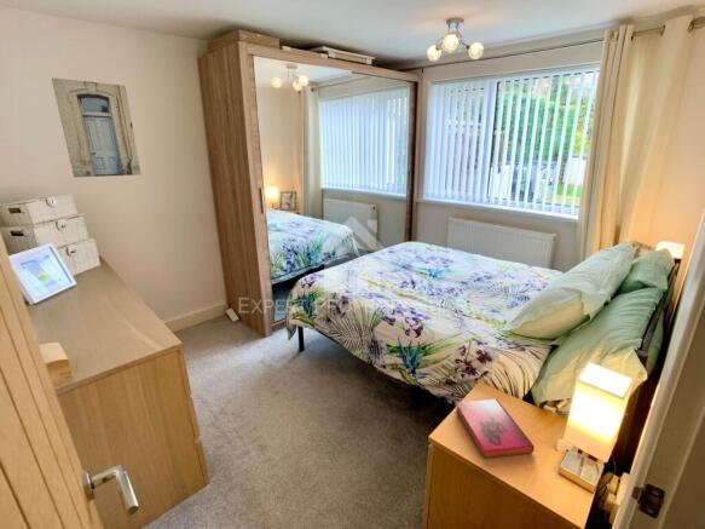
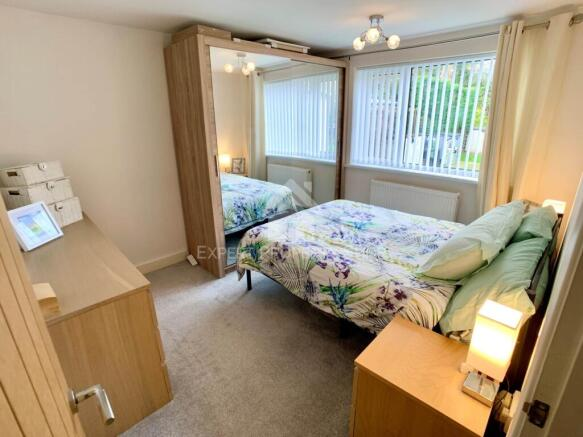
- hardback book [455,398,536,459]
- wall art [51,76,141,178]
